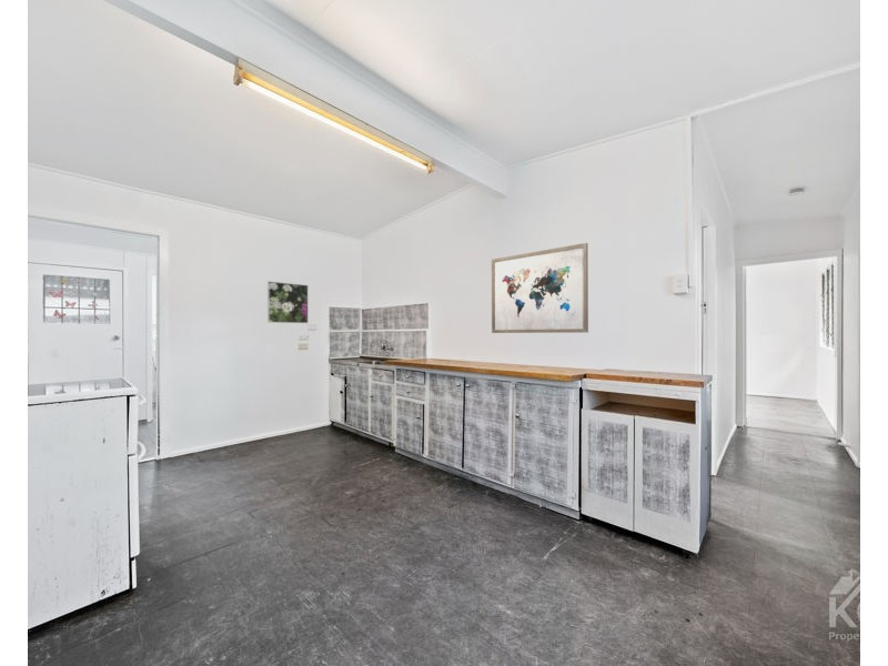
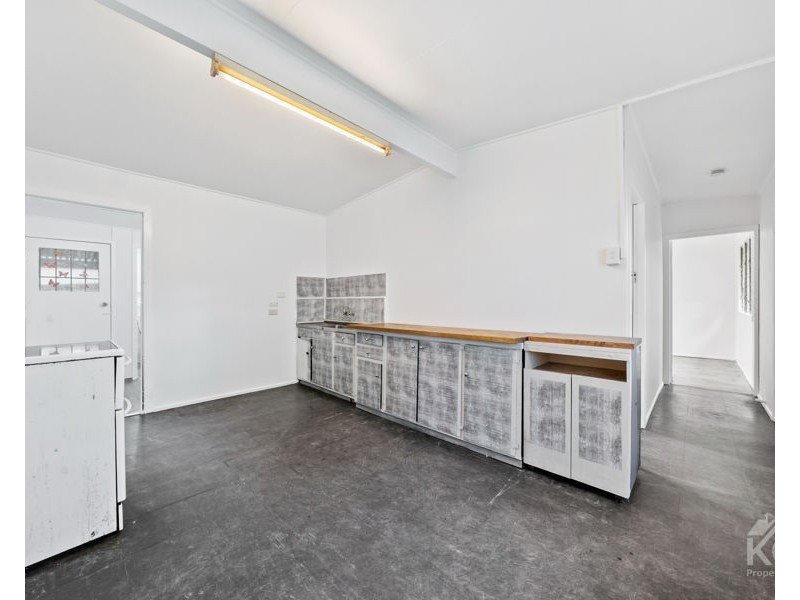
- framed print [266,281,310,324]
- wall art [491,242,589,334]
